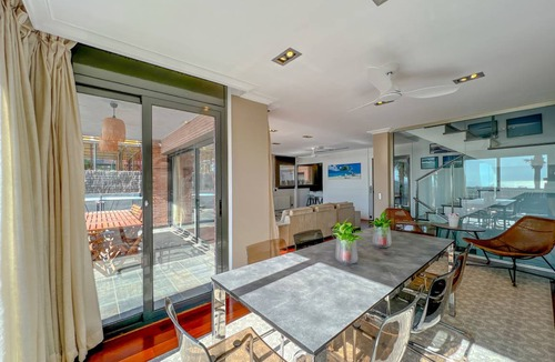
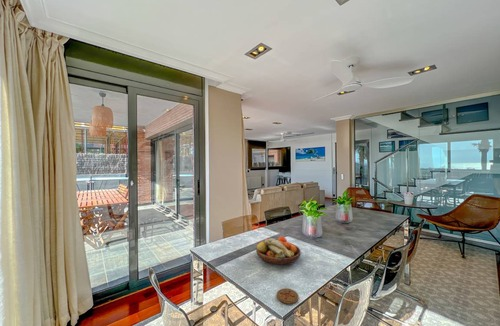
+ coaster [276,287,300,305]
+ fruit bowl [255,236,302,266]
